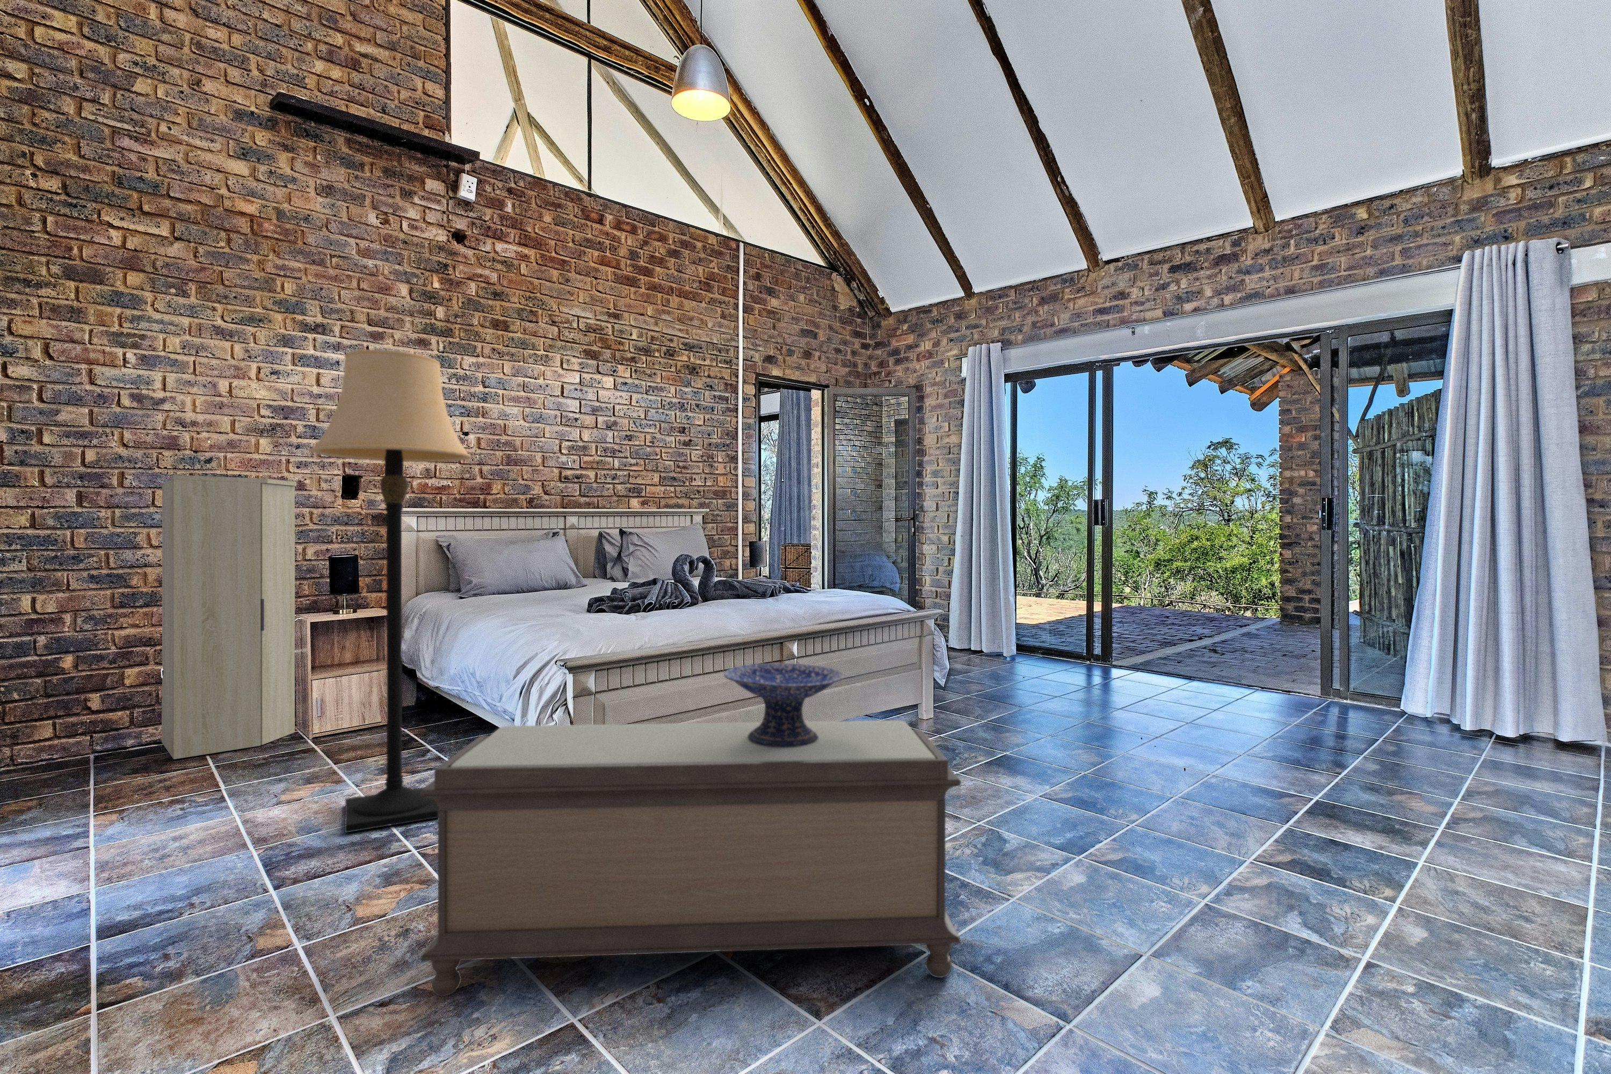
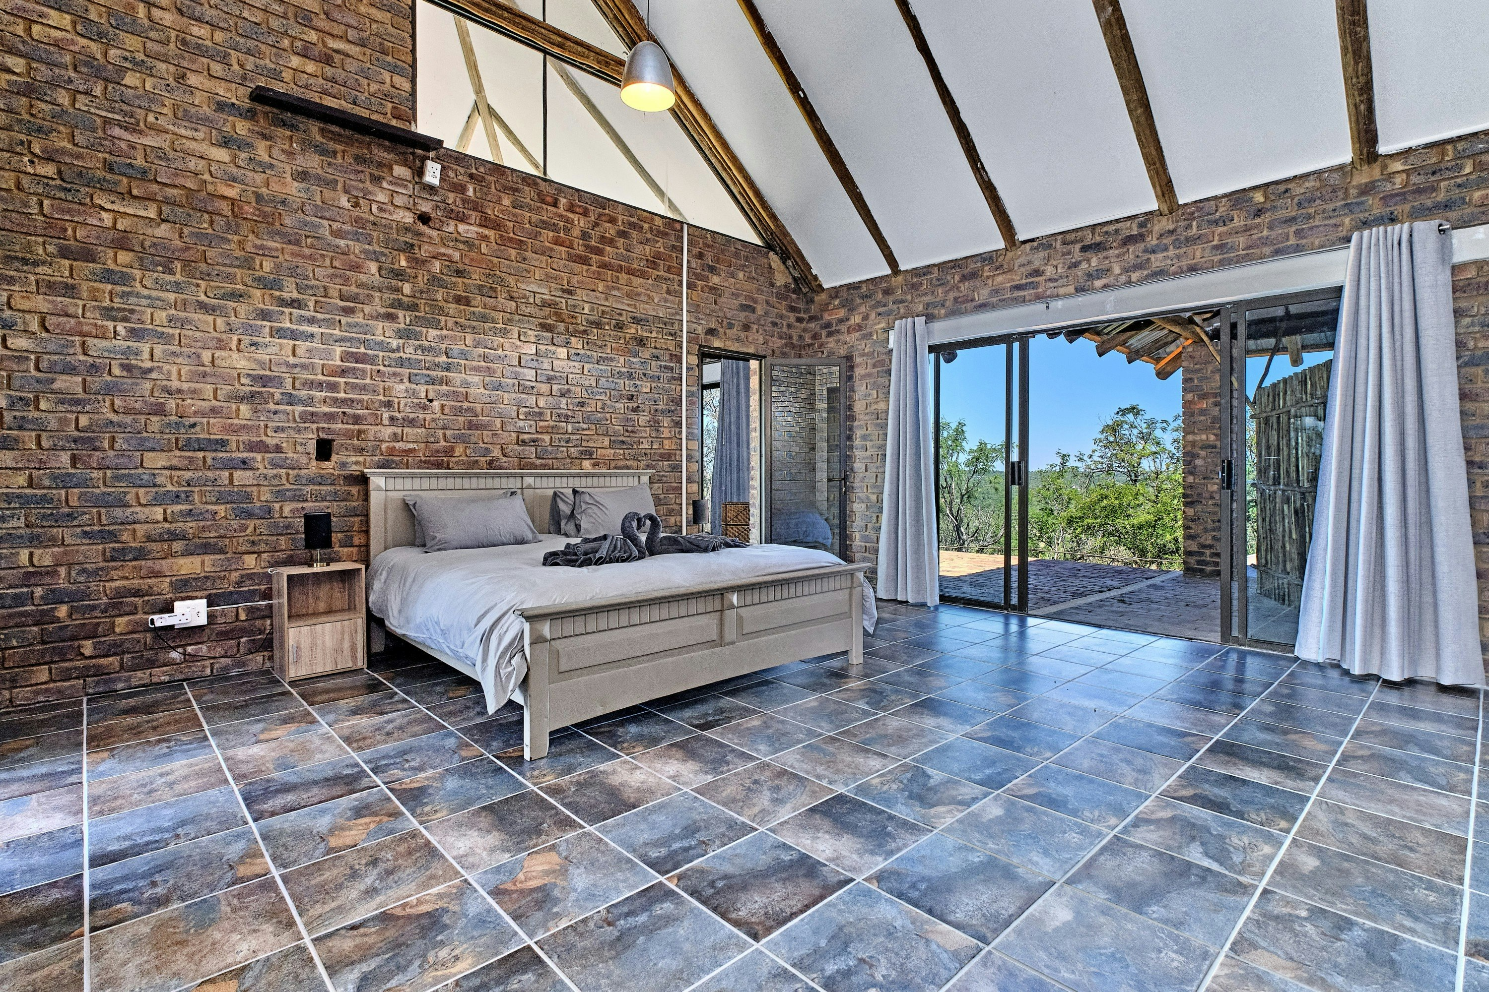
- lamp [309,349,472,833]
- cabinet [161,475,297,760]
- decorative bowl [723,663,845,747]
- bench [420,719,961,996]
